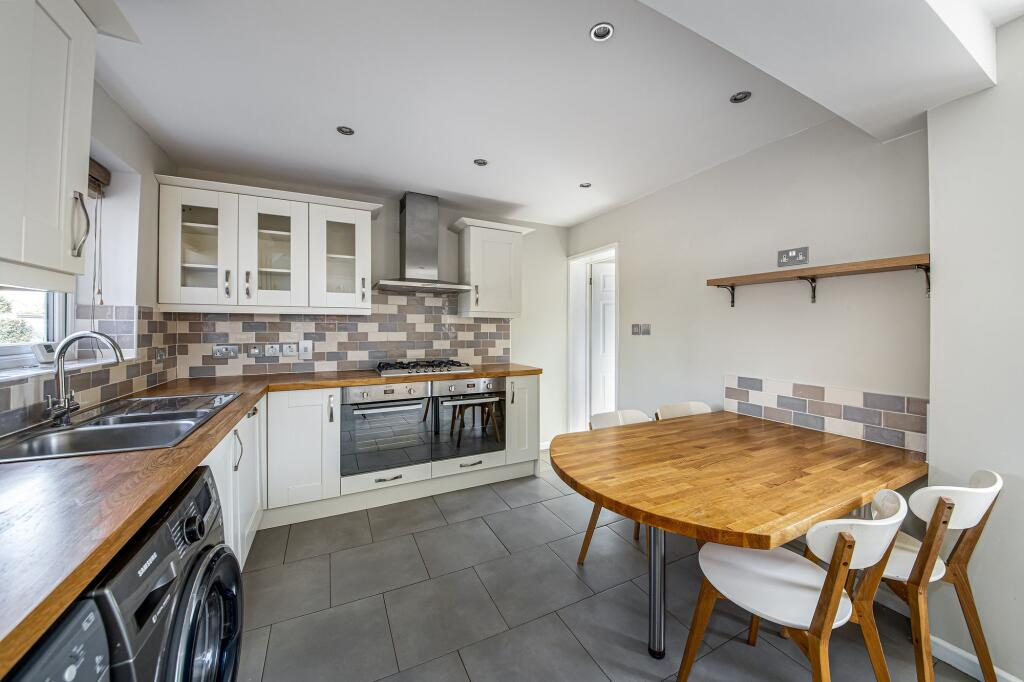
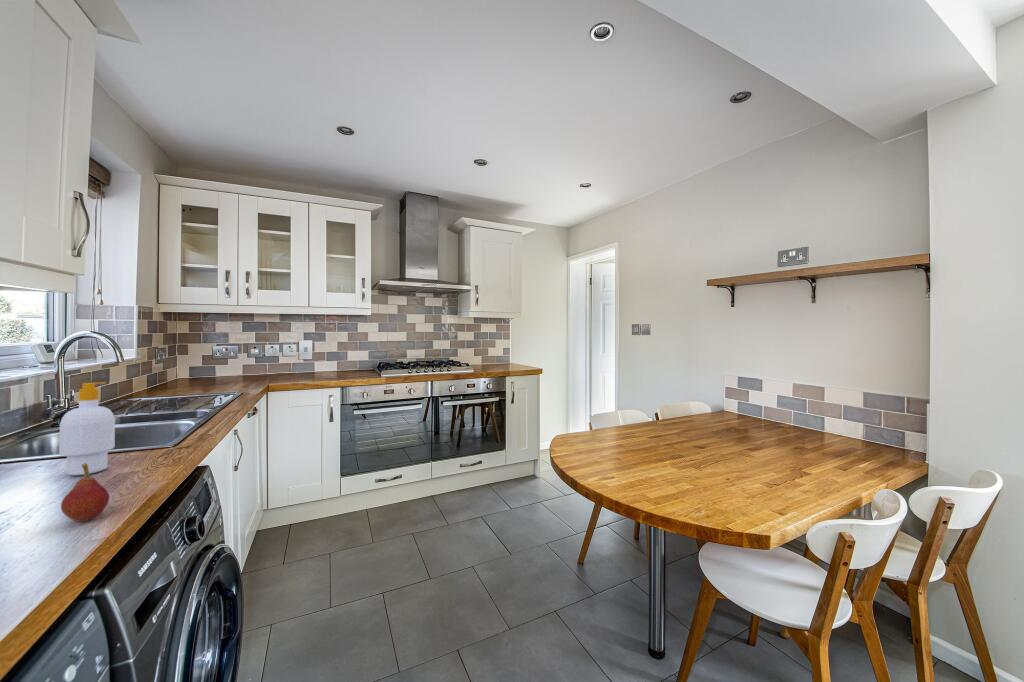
+ soap bottle [58,381,116,476]
+ fruit [60,463,110,523]
